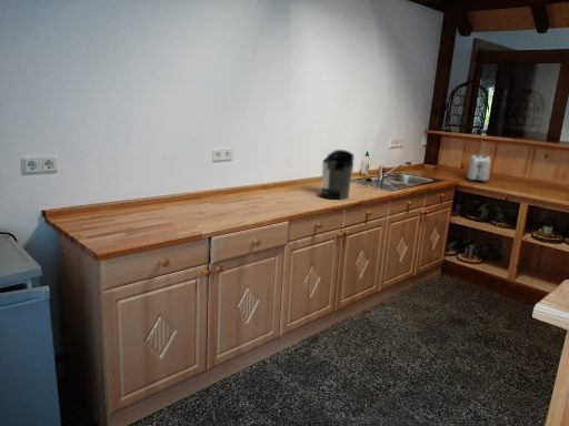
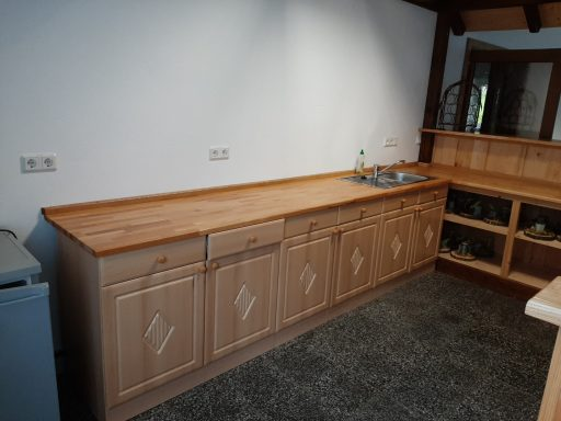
- coffee maker [319,149,355,201]
- toaster [466,154,491,183]
